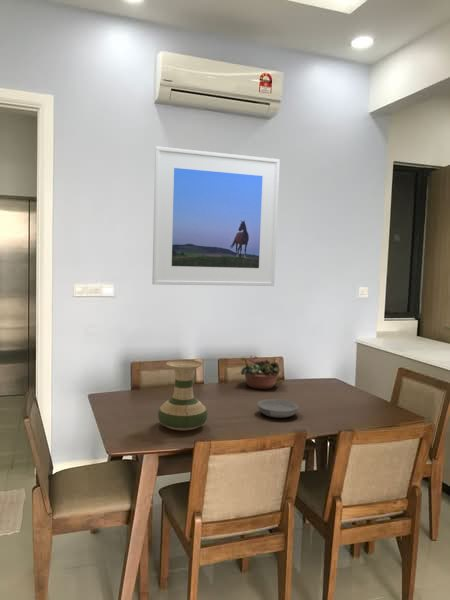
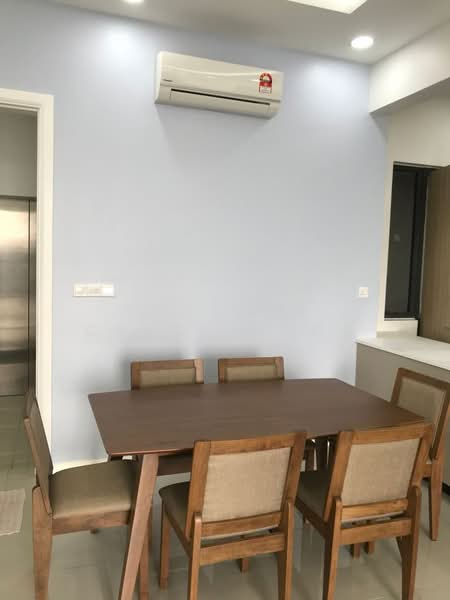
- vase [157,359,208,431]
- succulent planter [235,355,282,390]
- bowl [256,398,300,419]
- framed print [151,145,281,287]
